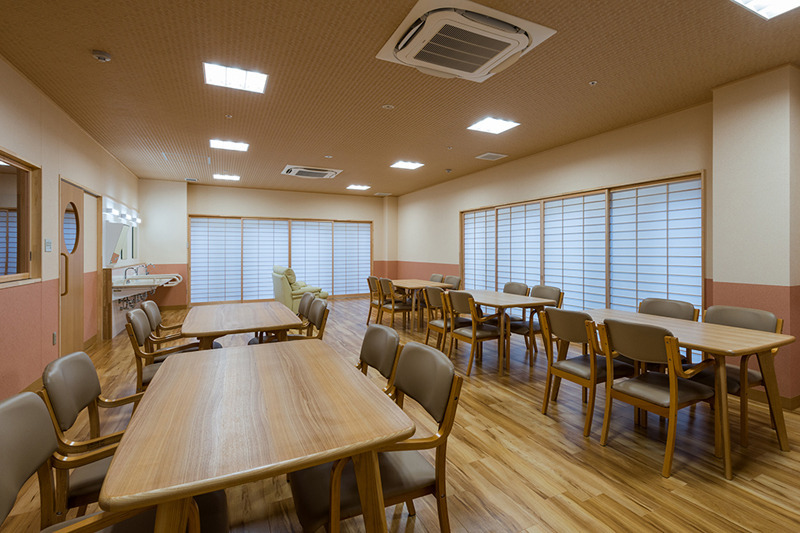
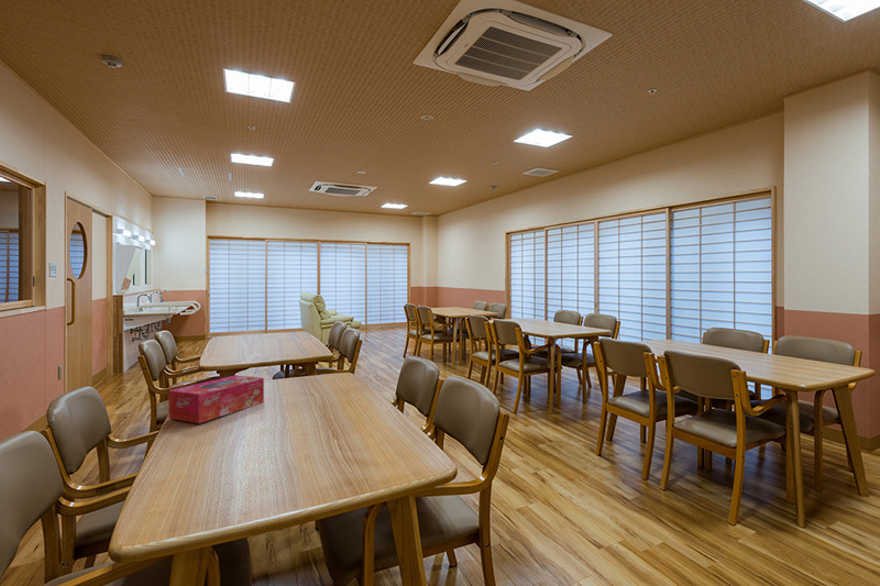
+ tissue box [167,374,265,424]
